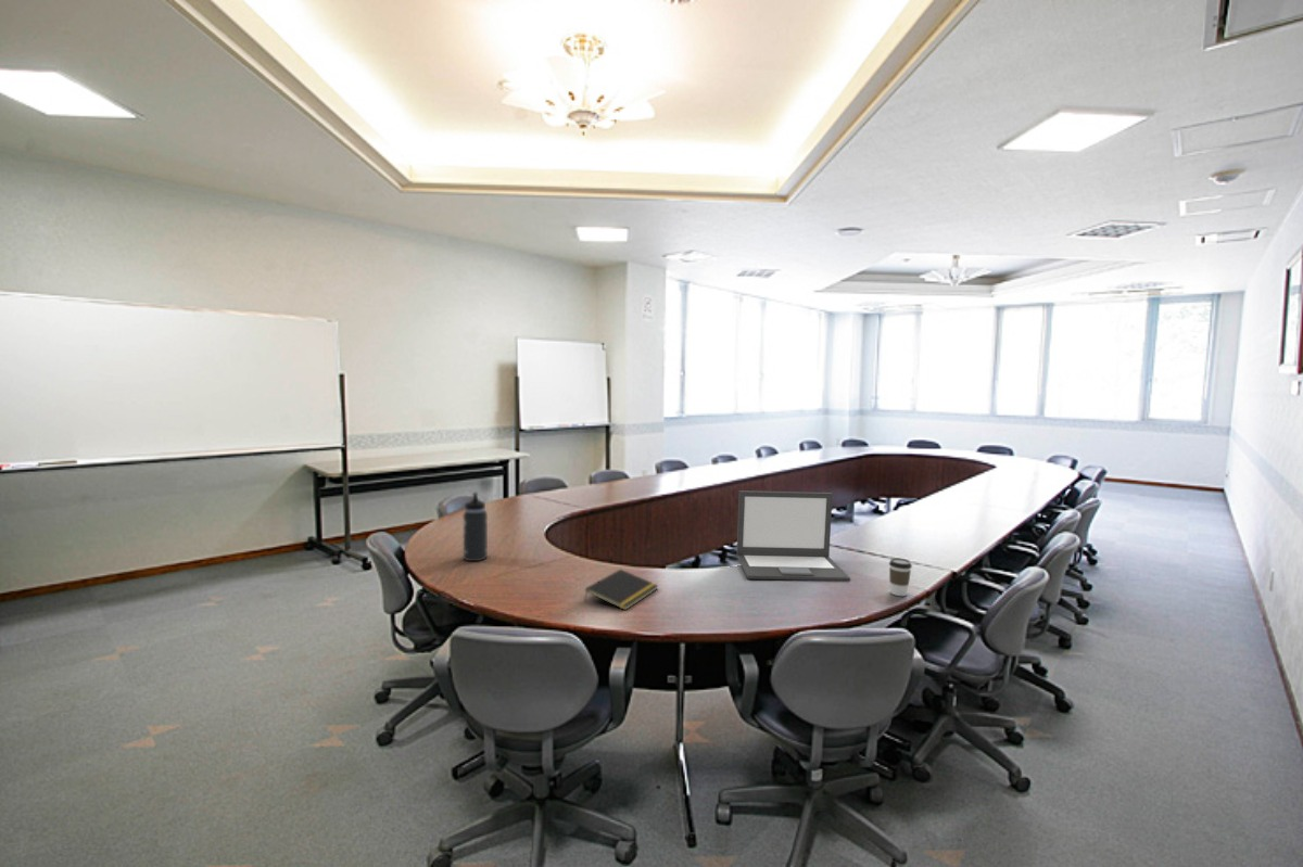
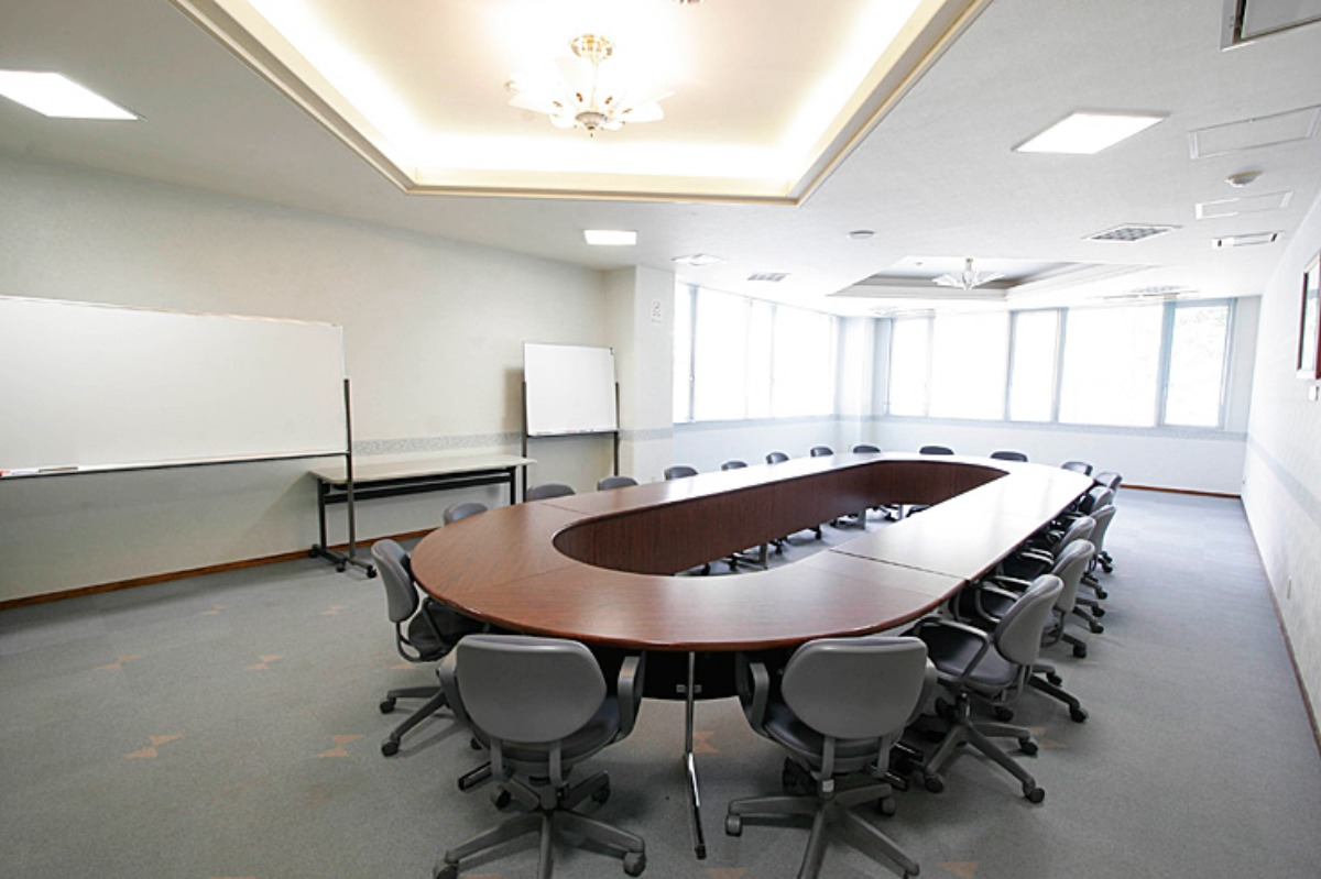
- thermos bottle [461,492,489,562]
- coffee cup [888,557,913,597]
- laptop [736,489,851,582]
- notepad [583,569,659,611]
